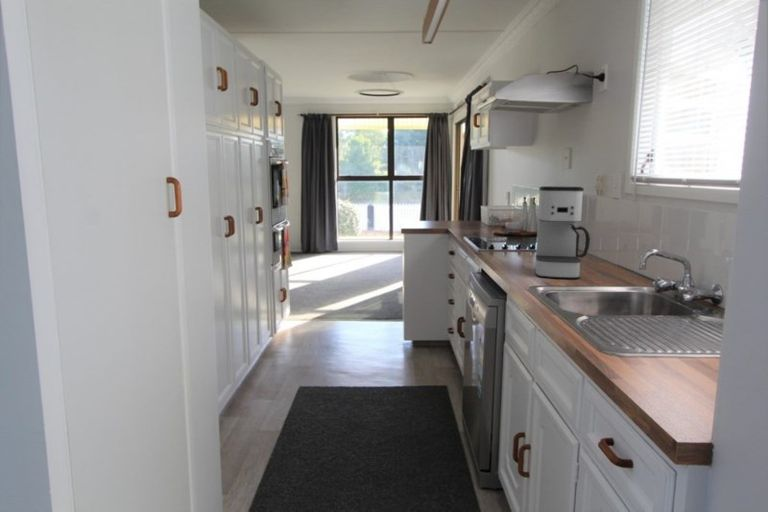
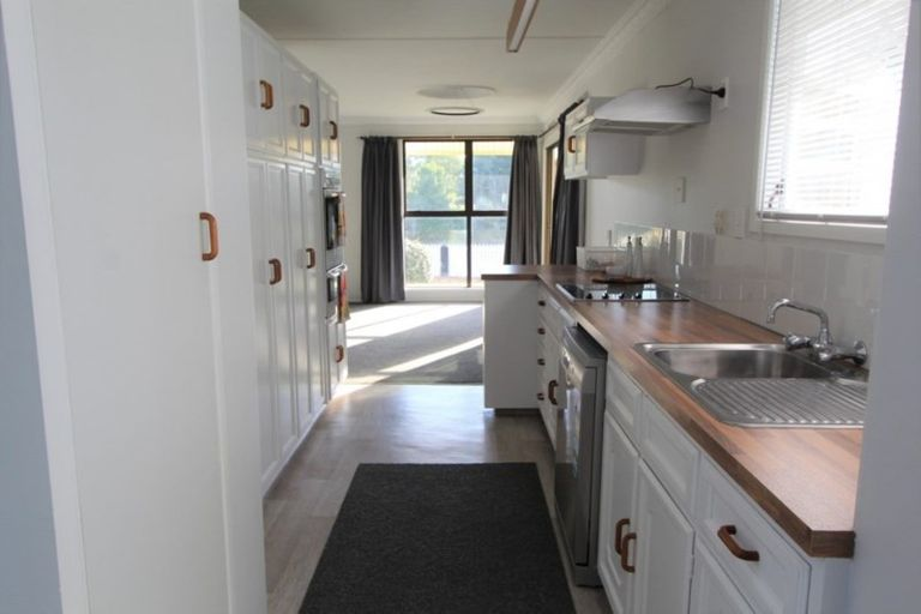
- coffee maker [534,185,591,280]
